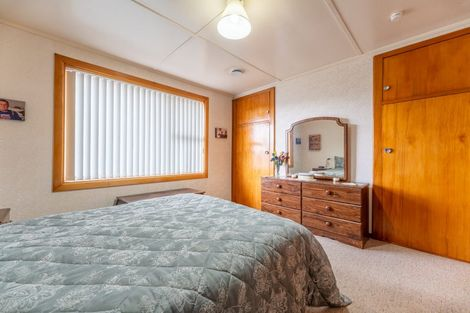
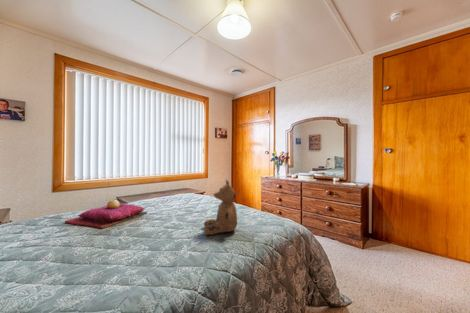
+ teddy bear [203,178,238,236]
+ cushion [64,199,148,229]
